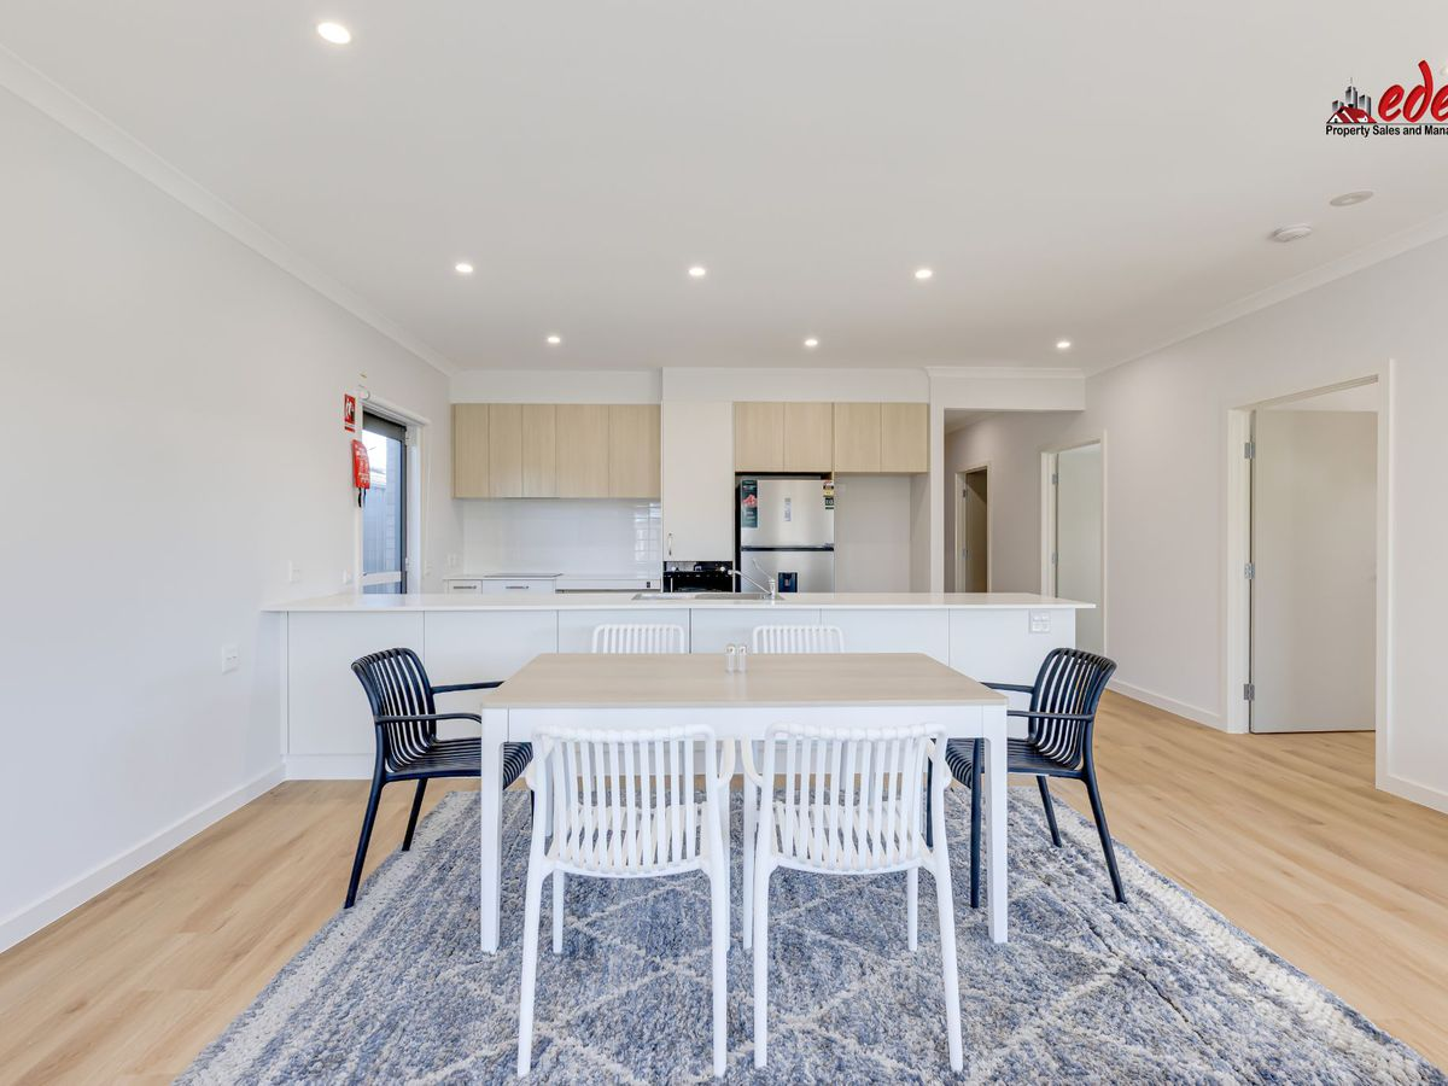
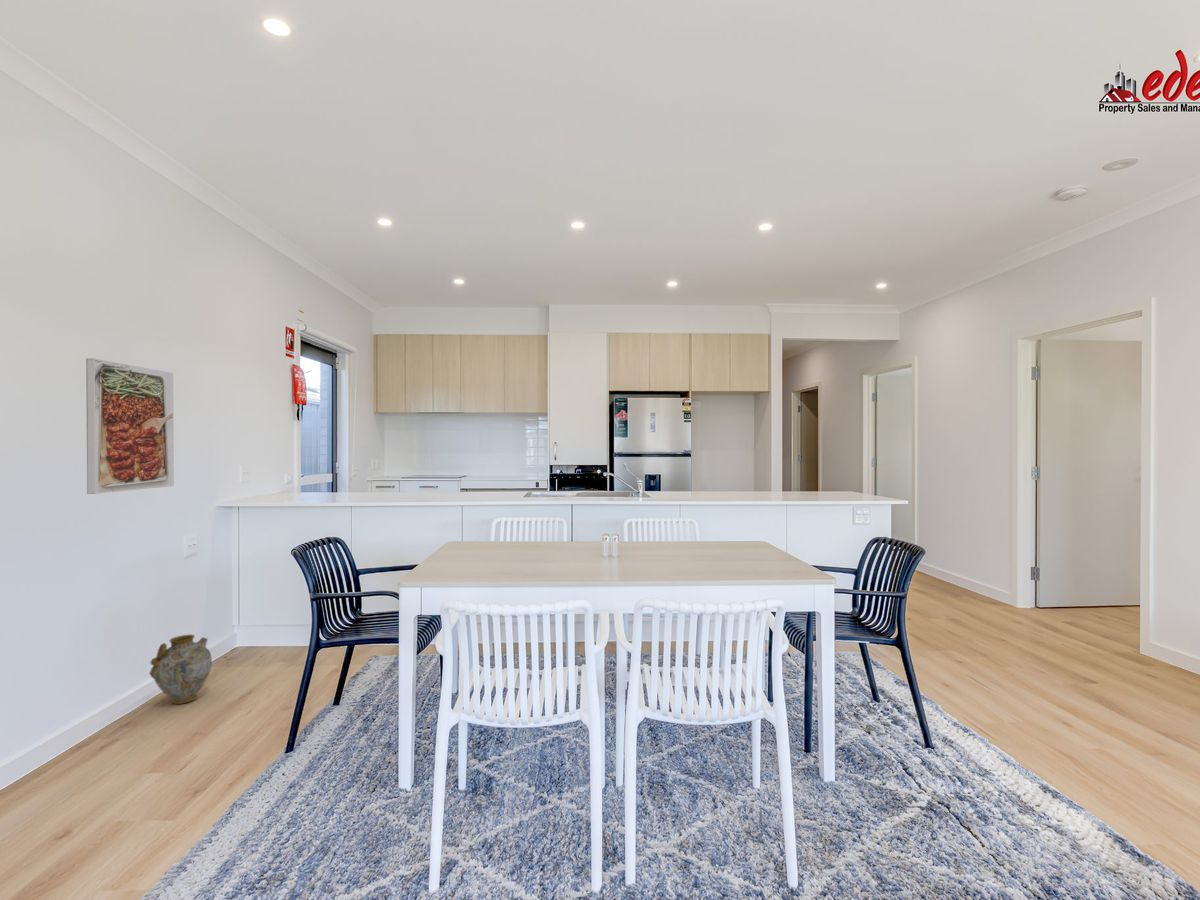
+ ceramic jug [148,634,213,705]
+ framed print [85,357,175,495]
